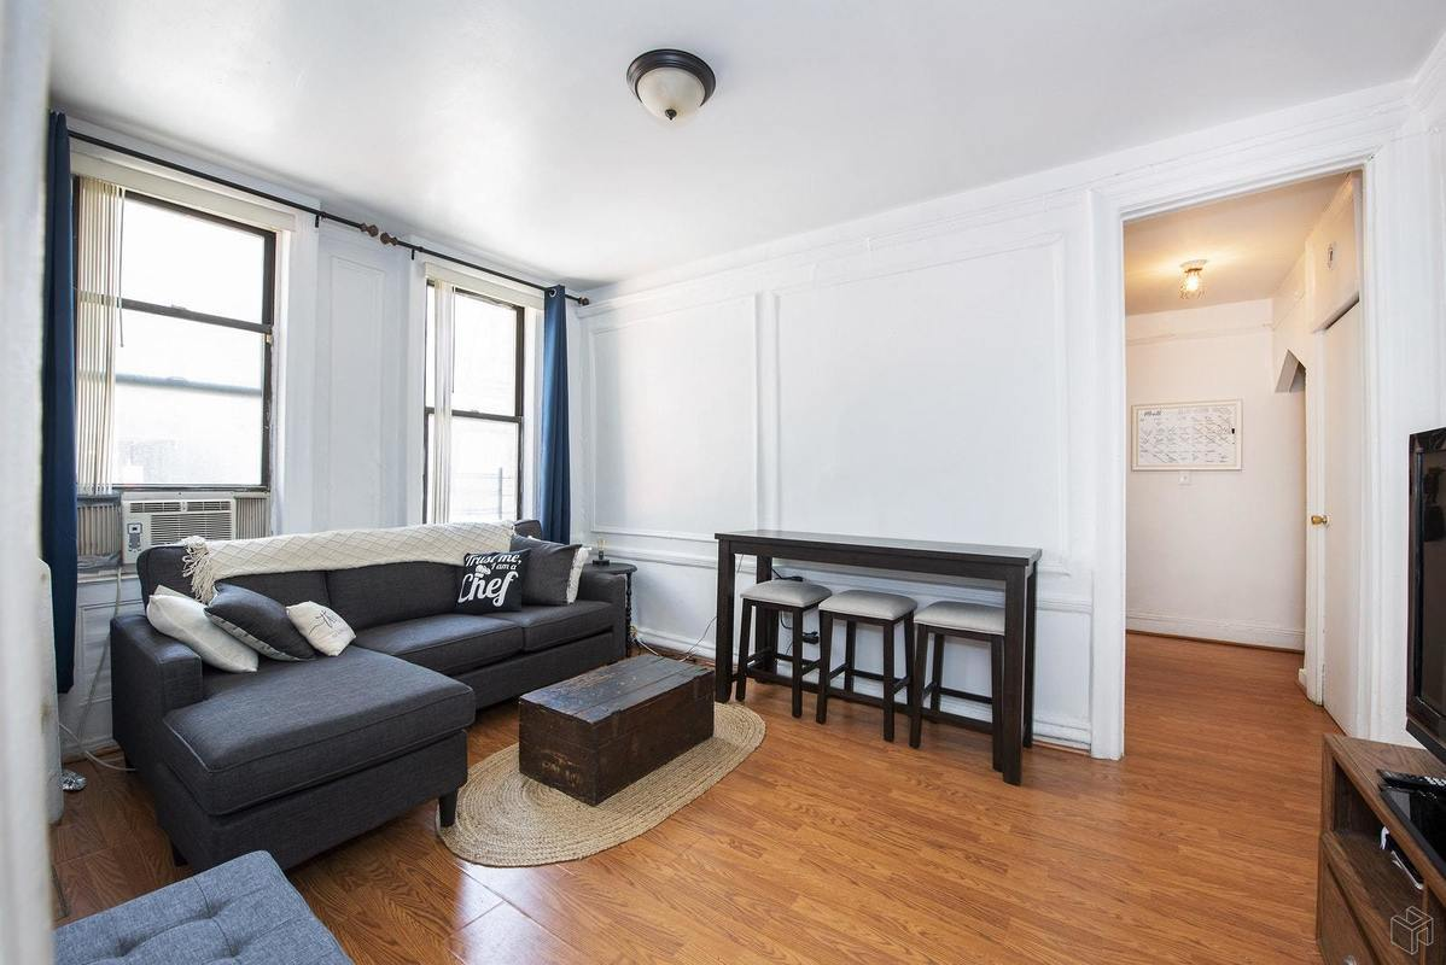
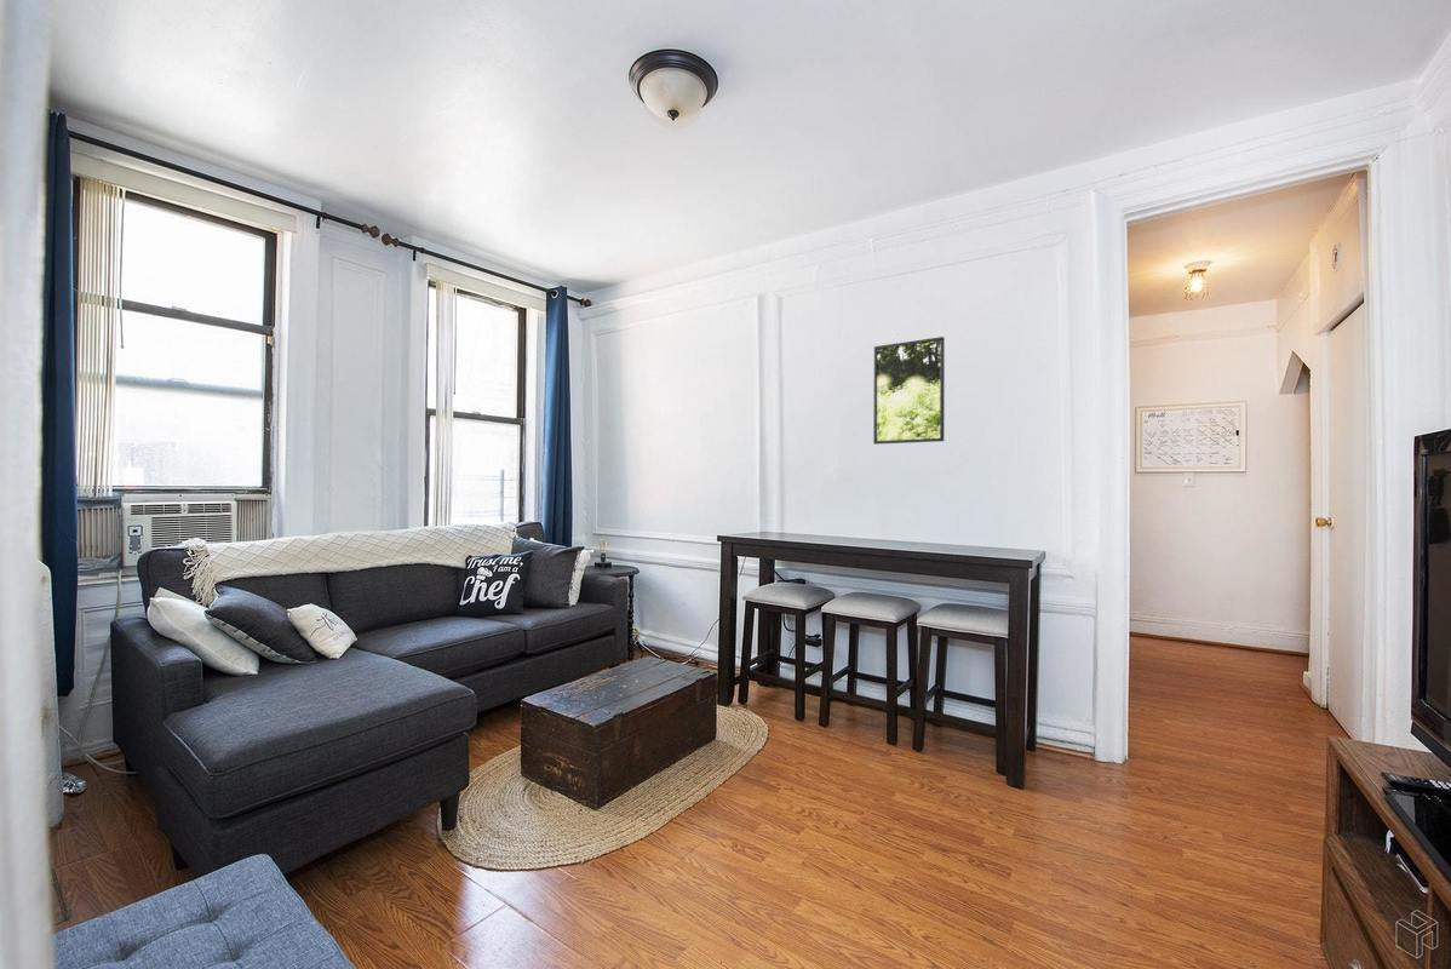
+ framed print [872,336,946,446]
